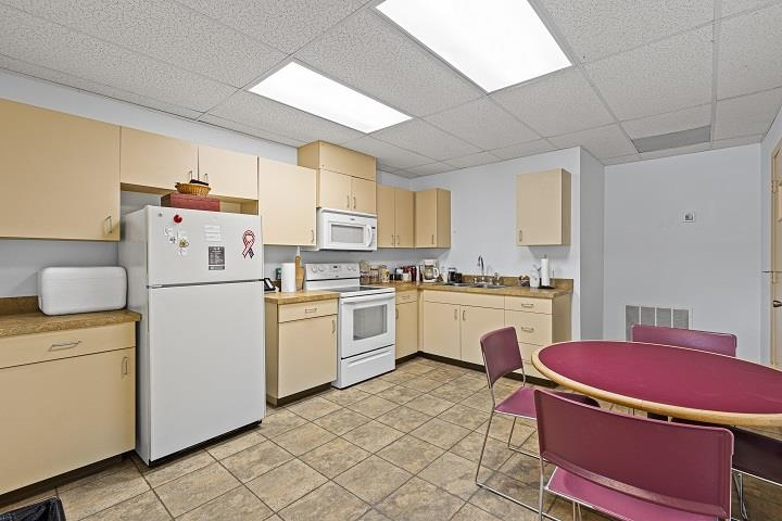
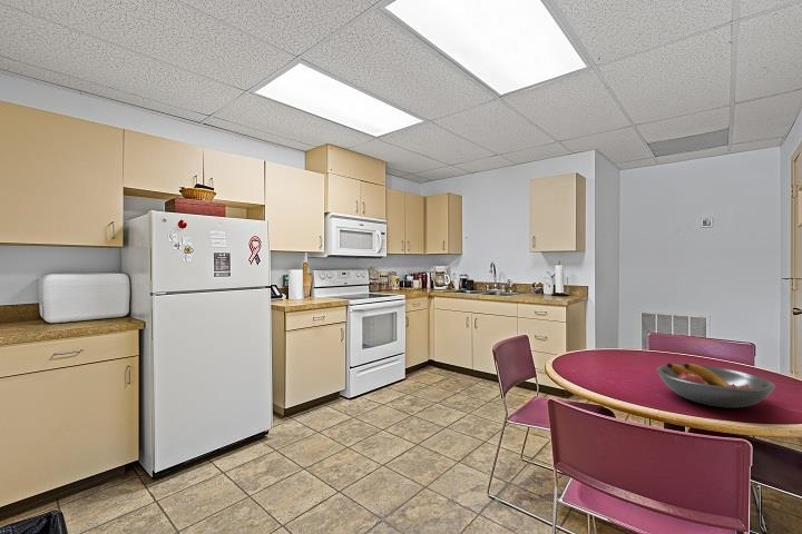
+ fruit bowl [655,363,776,409]
